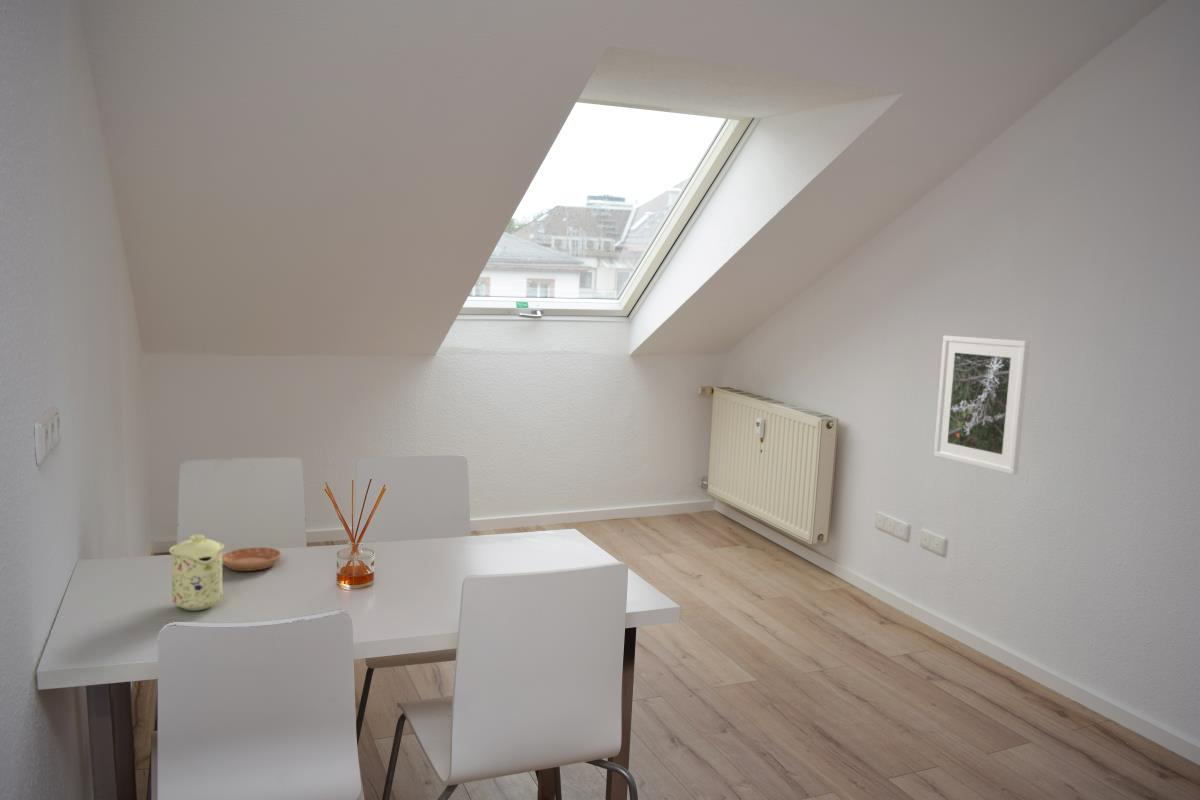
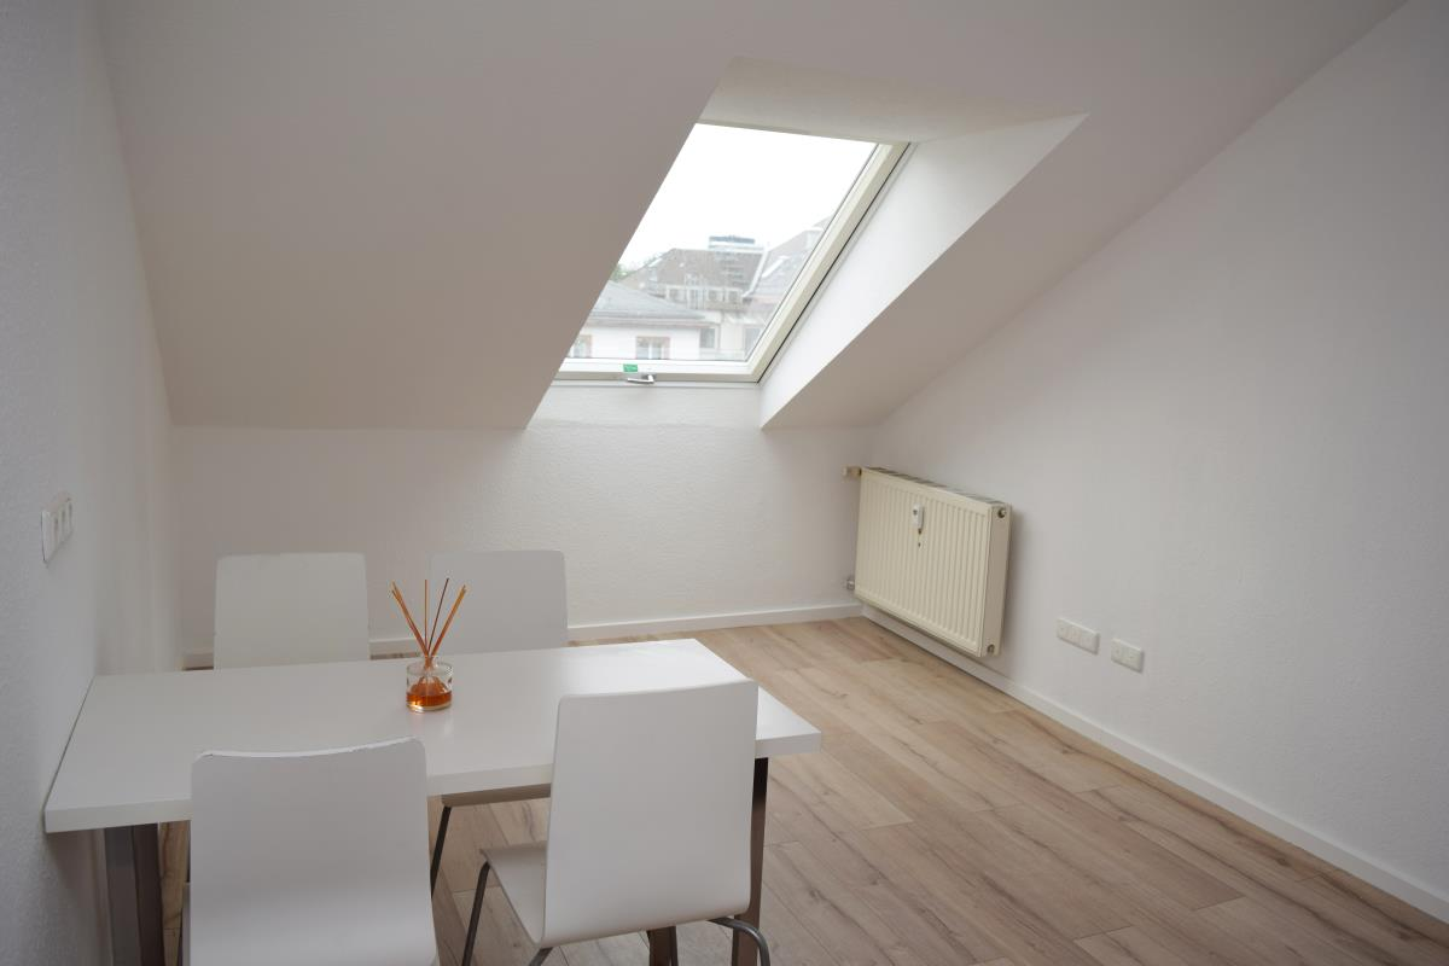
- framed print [933,335,1031,476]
- saucer [222,546,282,572]
- mug [168,534,225,611]
